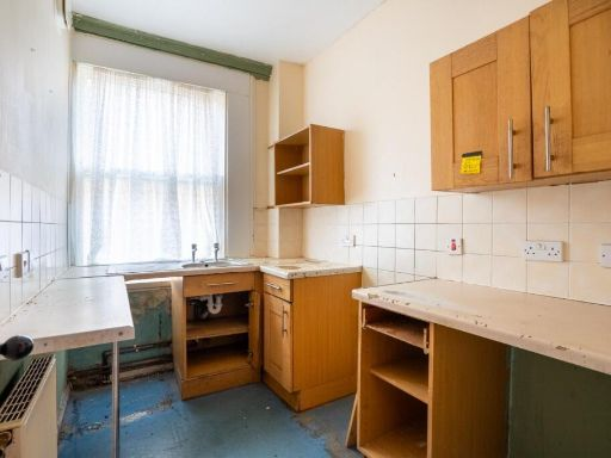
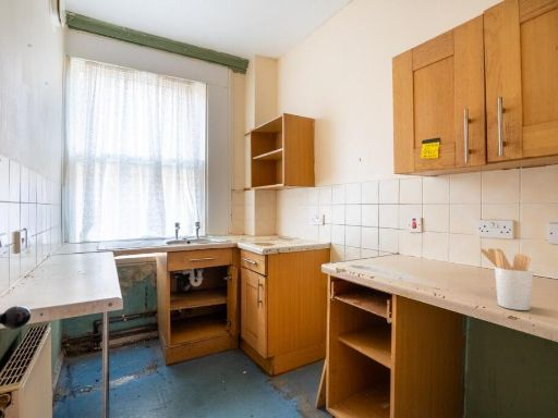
+ utensil holder [480,247,534,311]
